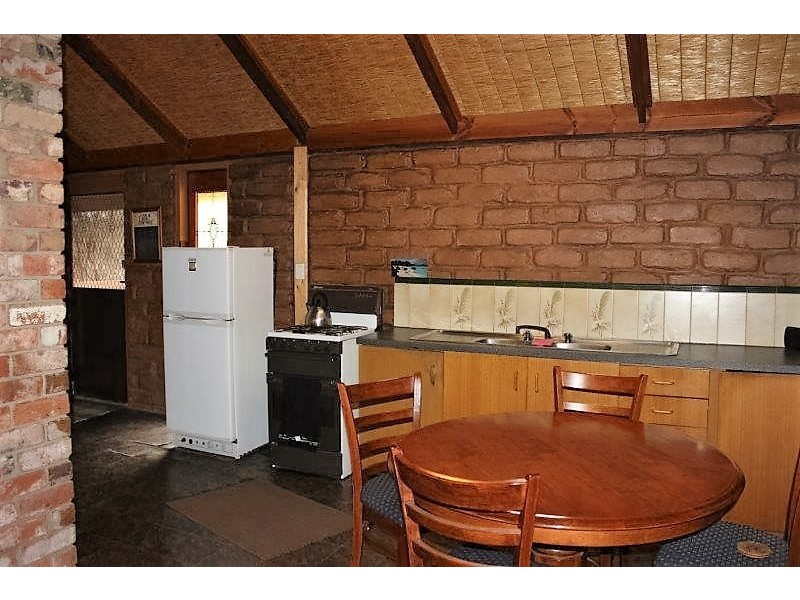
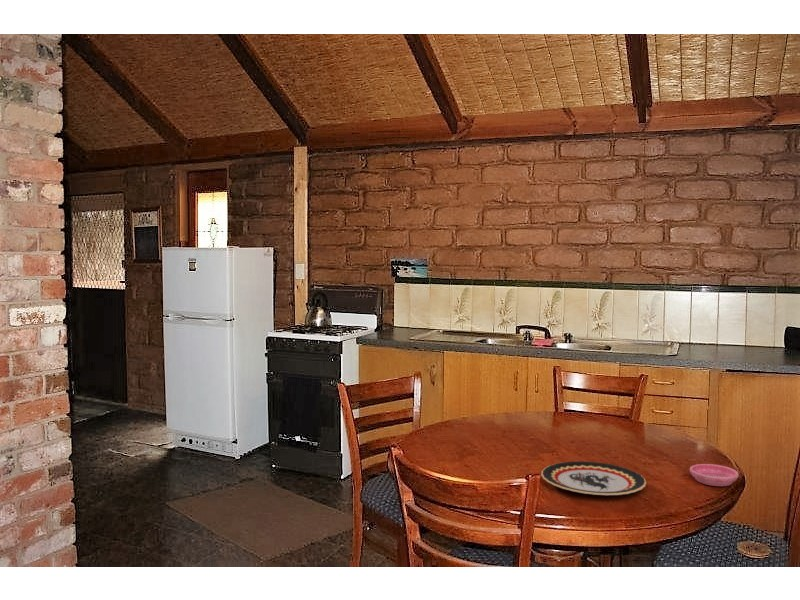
+ plate [540,460,647,496]
+ saucer [689,463,740,487]
